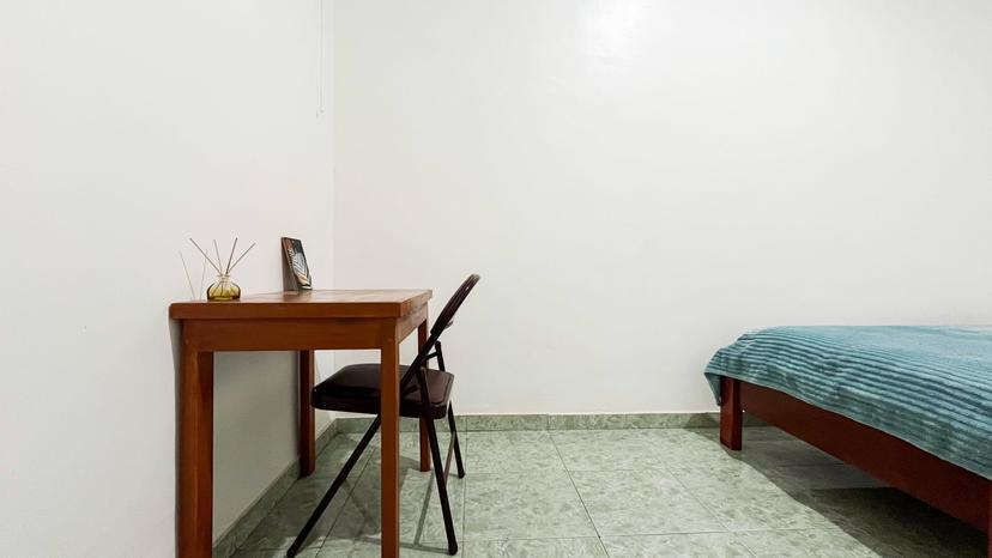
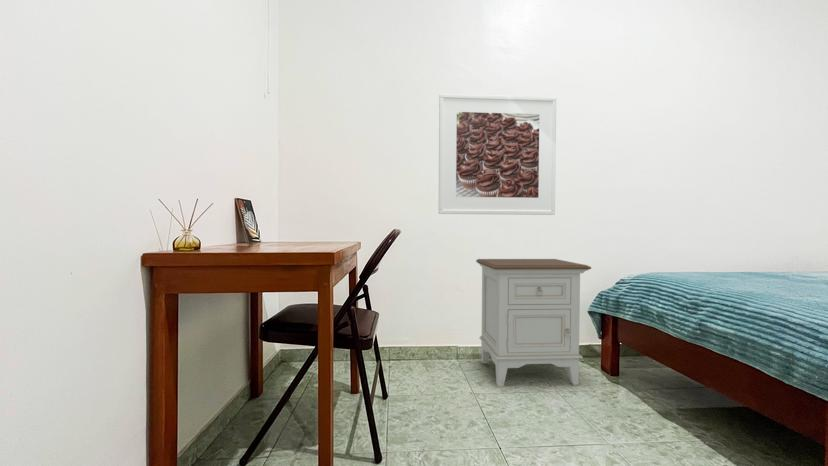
+ nightstand [475,258,592,387]
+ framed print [438,93,557,216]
